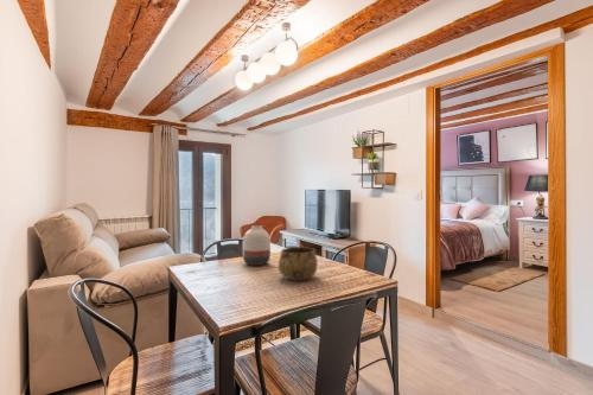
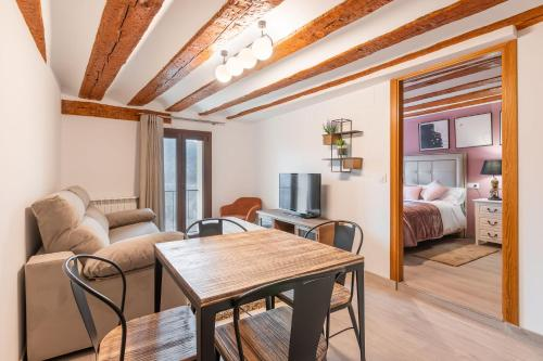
- vase [242,224,272,267]
- decorative bowl [278,246,319,281]
